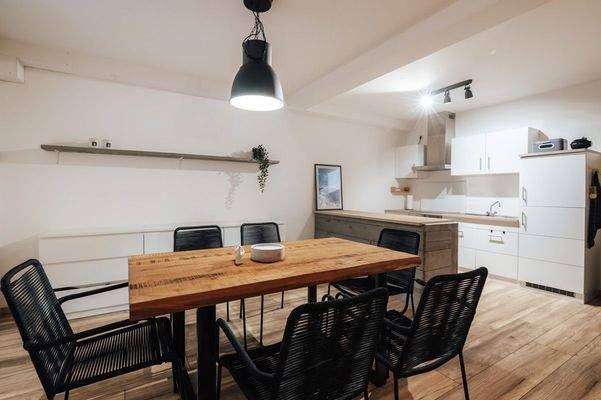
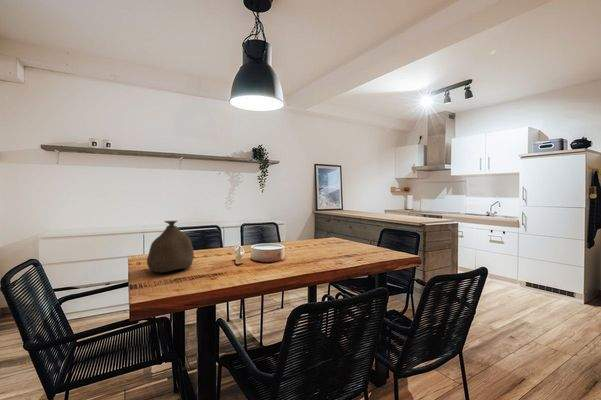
+ bag [146,220,195,274]
